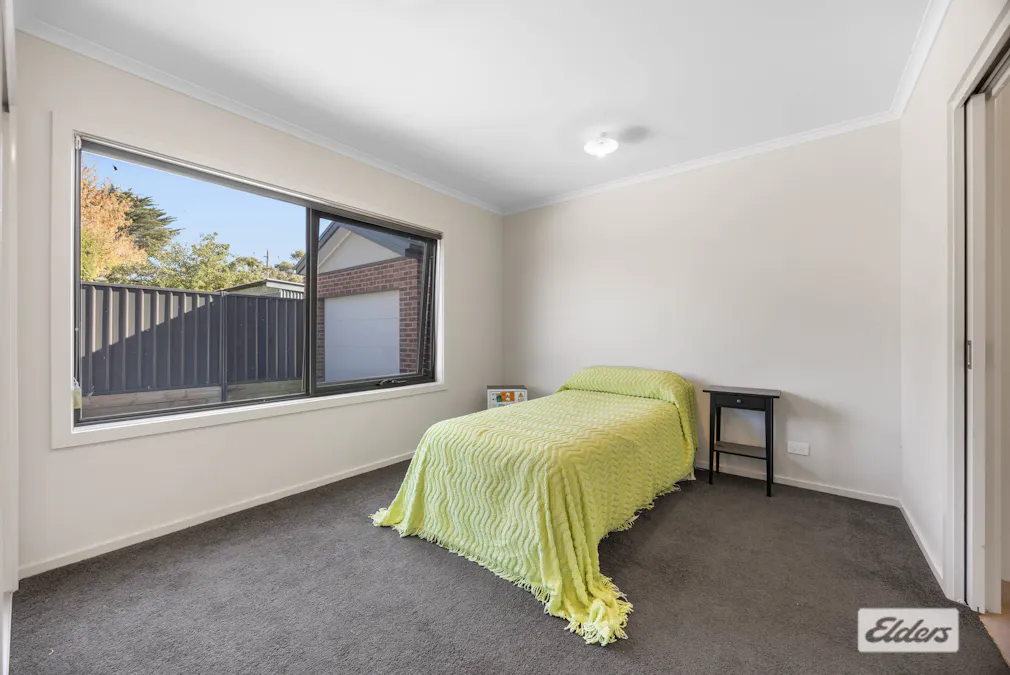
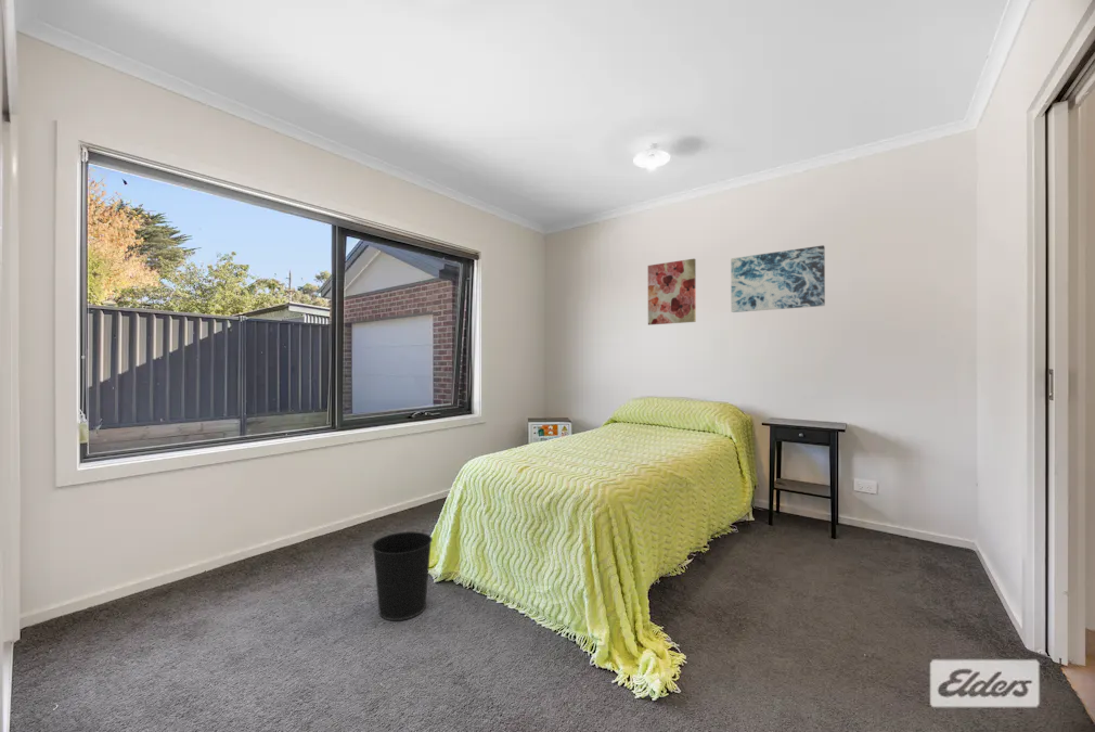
+ wall art [647,258,697,326]
+ wall art [730,244,826,313]
+ wastebasket [371,530,434,621]
